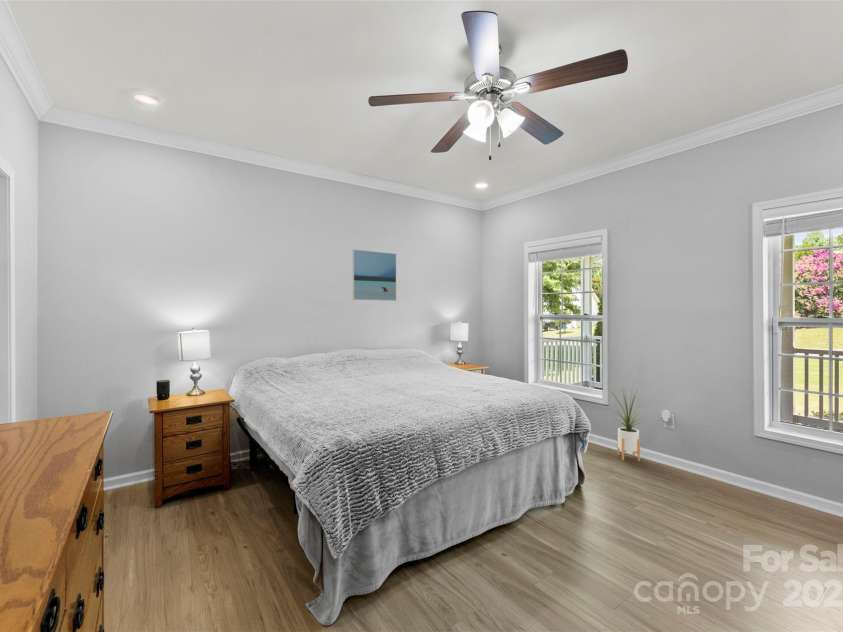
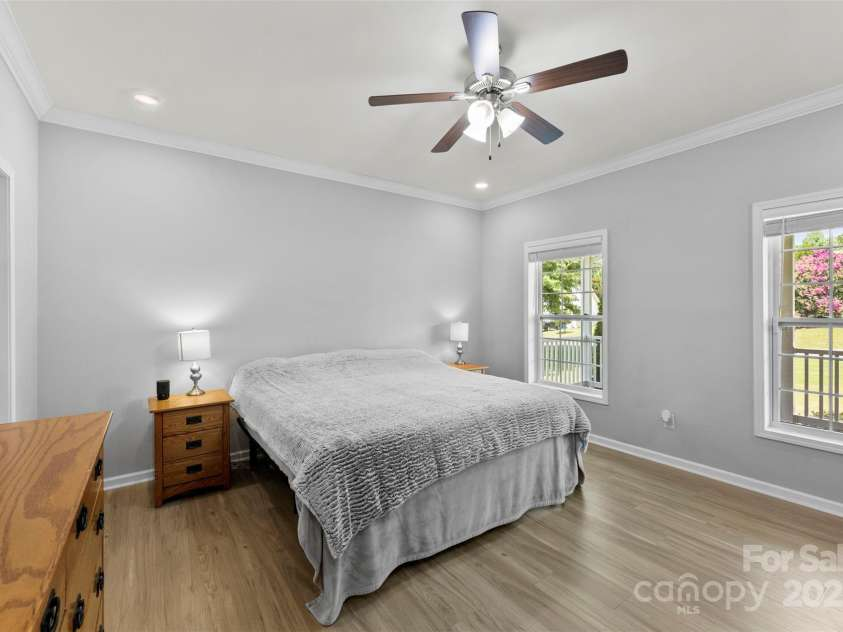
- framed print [351,249,397,302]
- house plant [604,382,651,462]
